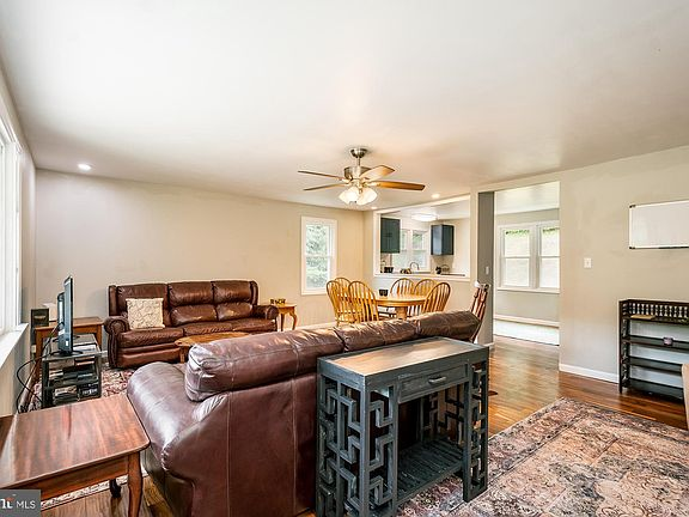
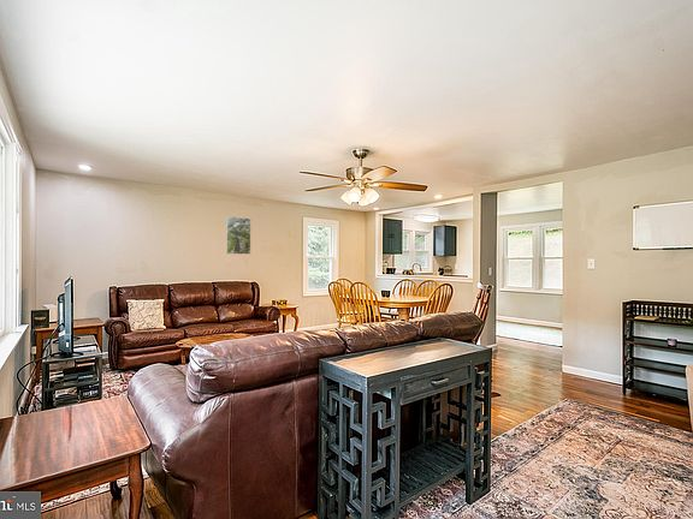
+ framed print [225,215,253,256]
